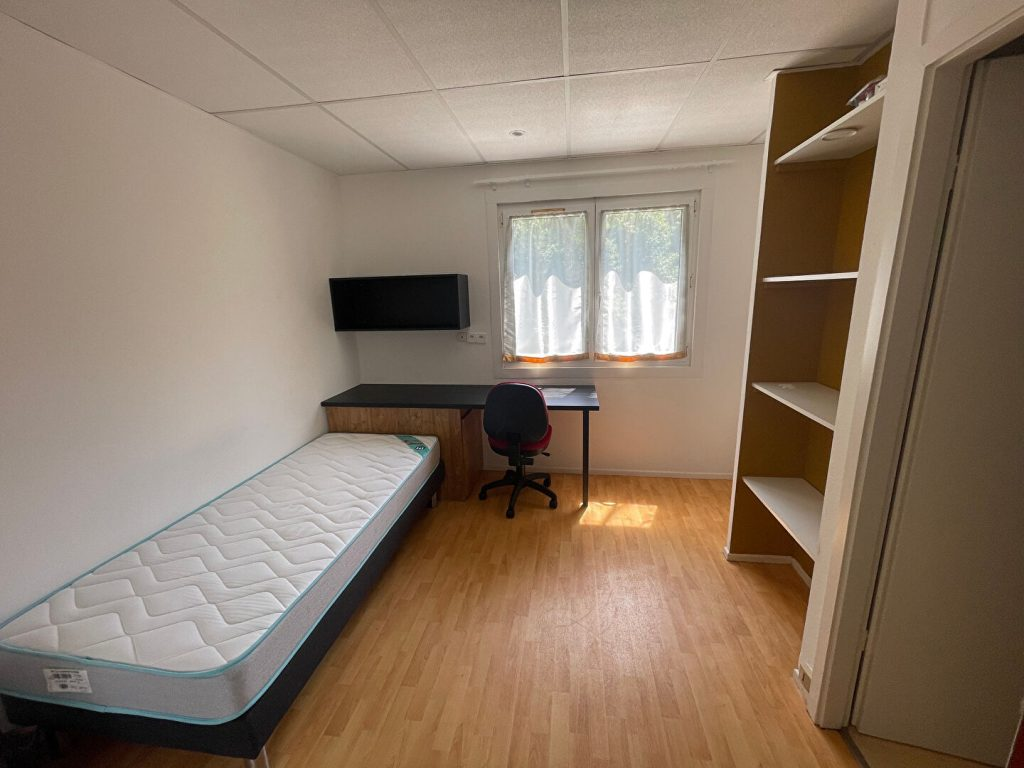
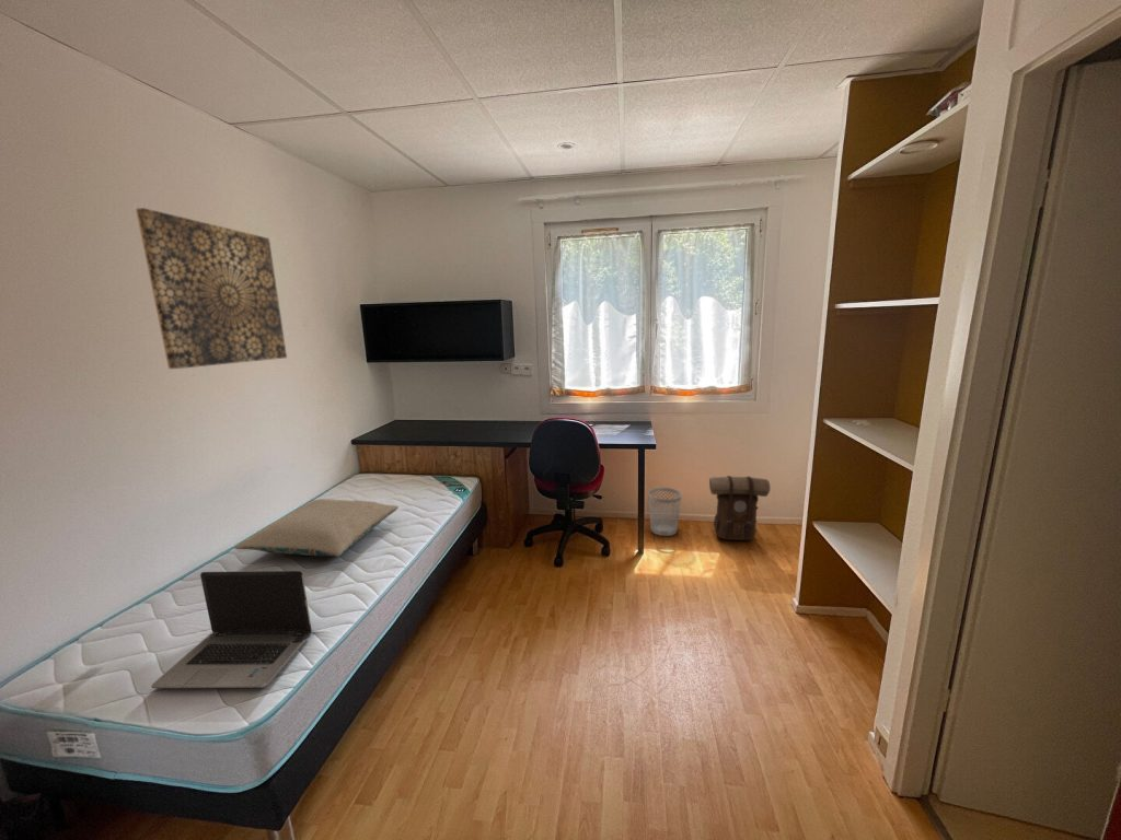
+ wastebasket [647,487,683,537]
+ laptop computer [150,570,313,689]
+ pillow [233,498,400,558]
+ backpack [708,475,772,541]
+ wall art [135,207,288,370]
